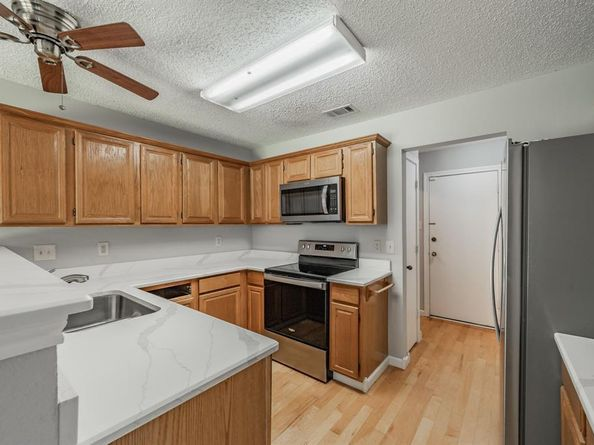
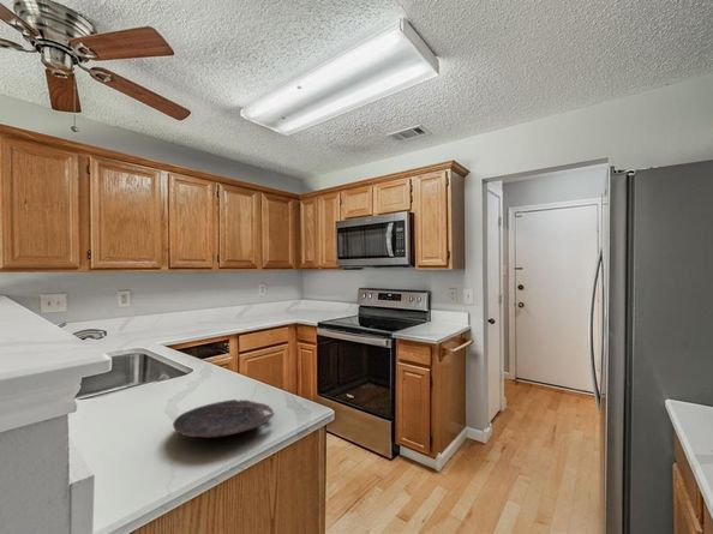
+ bowl [172,398,276,439]
